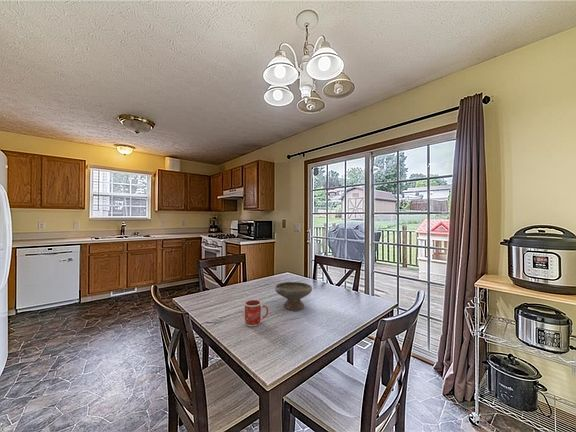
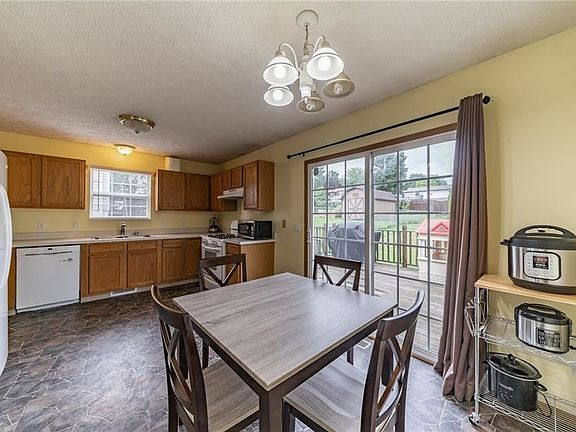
- mug [244,299,269,327]
- bowl [274,281,313,311]
